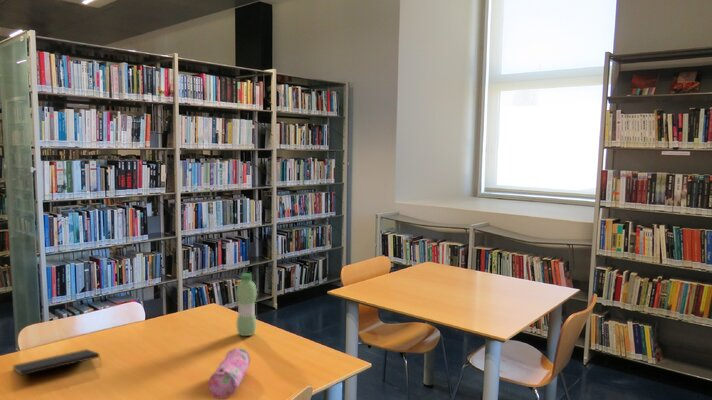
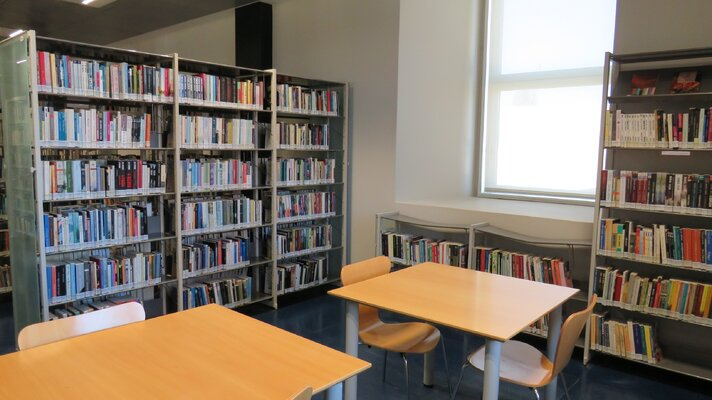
- pencil case [208,347,251,400]
- water bottle [235,272,258,337]
- notepad [11,348,103,376]
